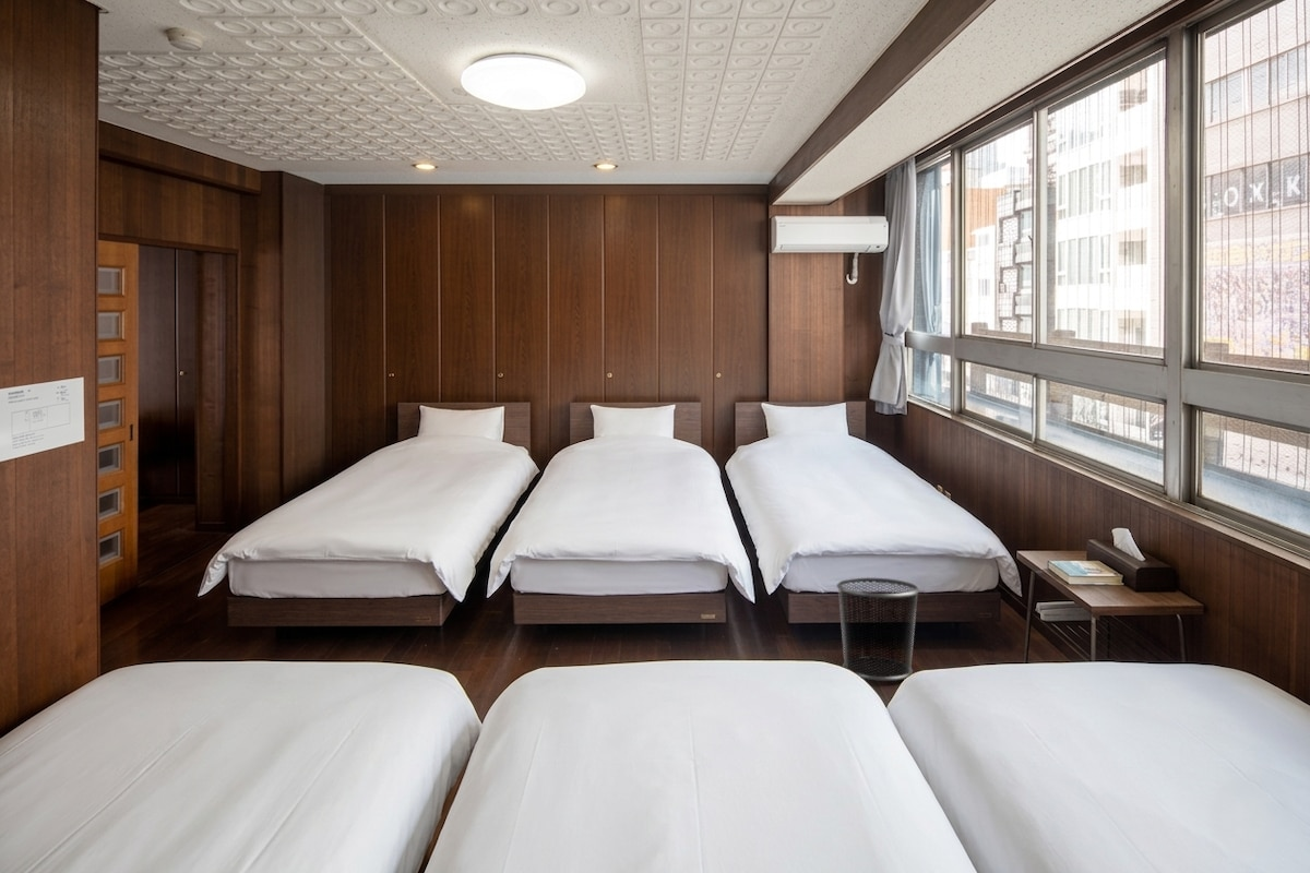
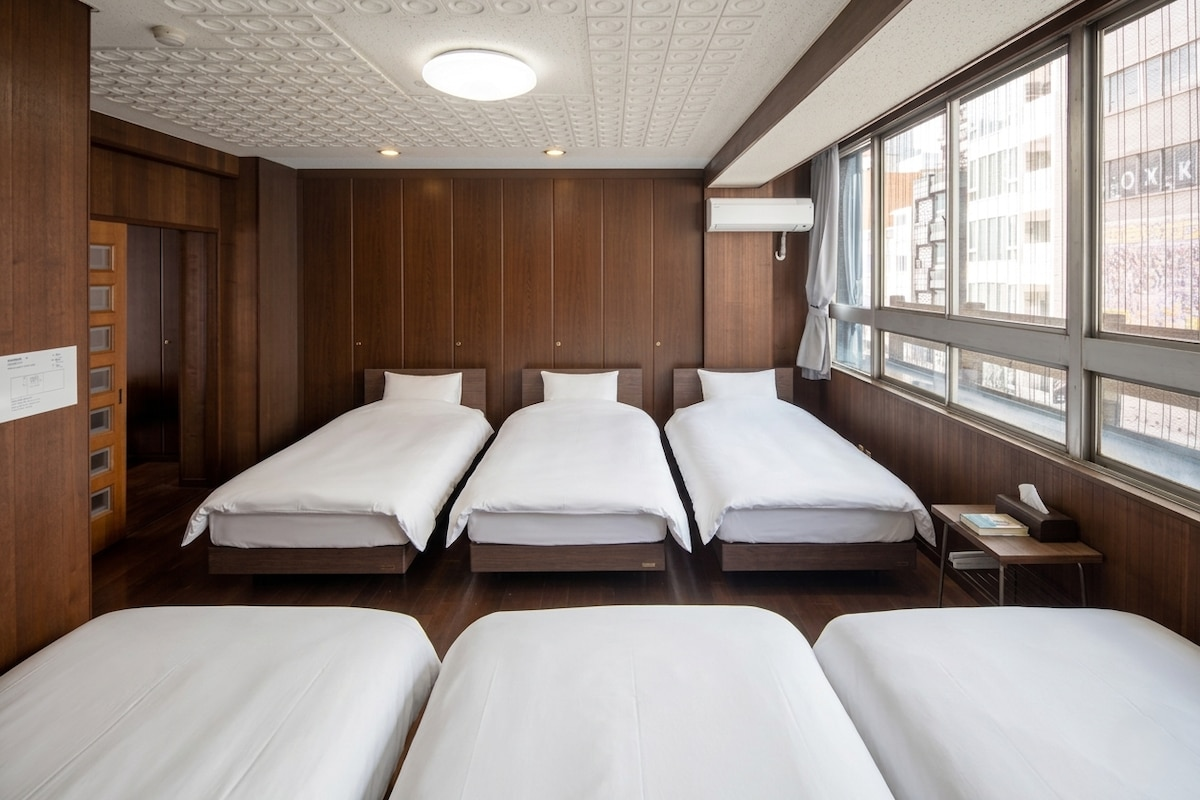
- waste bin [835,576,920,682]
